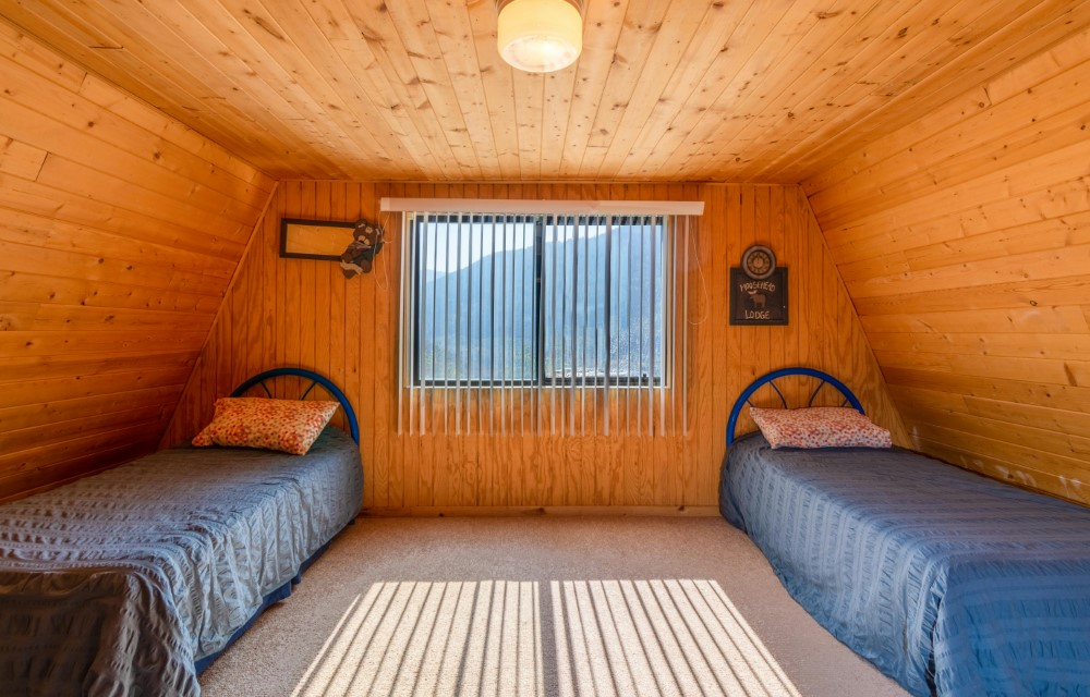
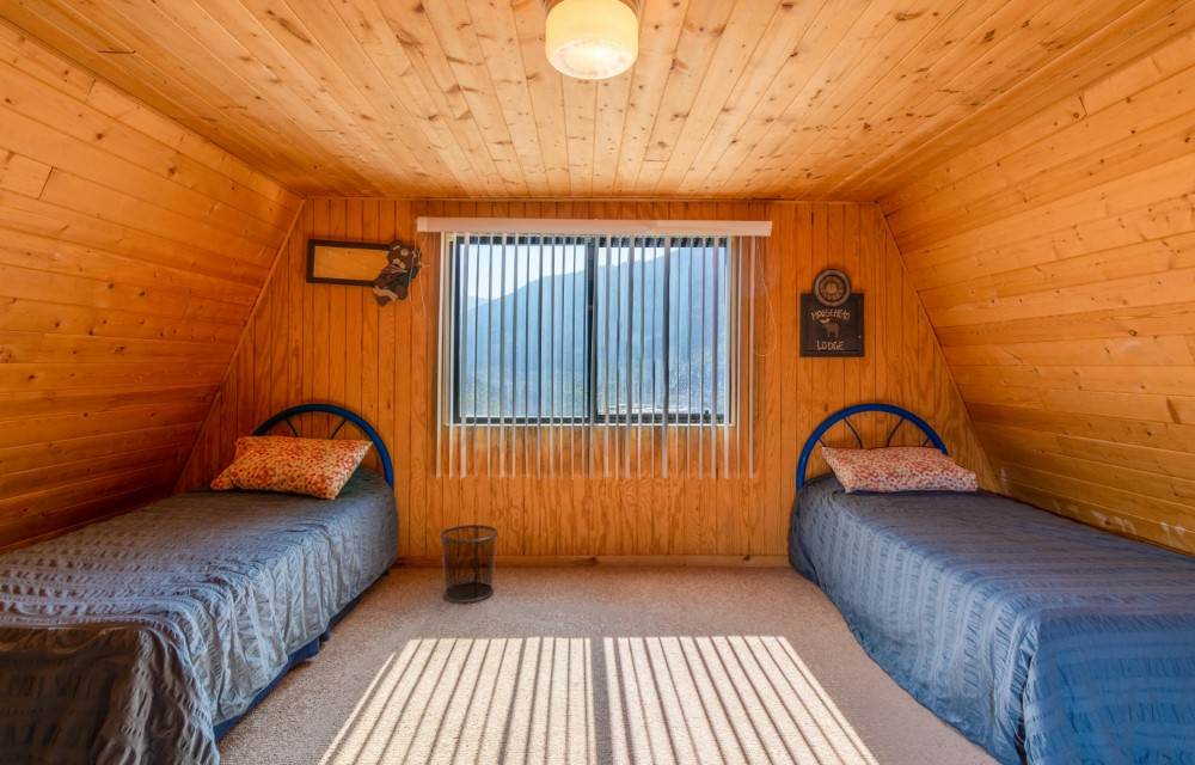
+ waste bin [439,524,500,604]
